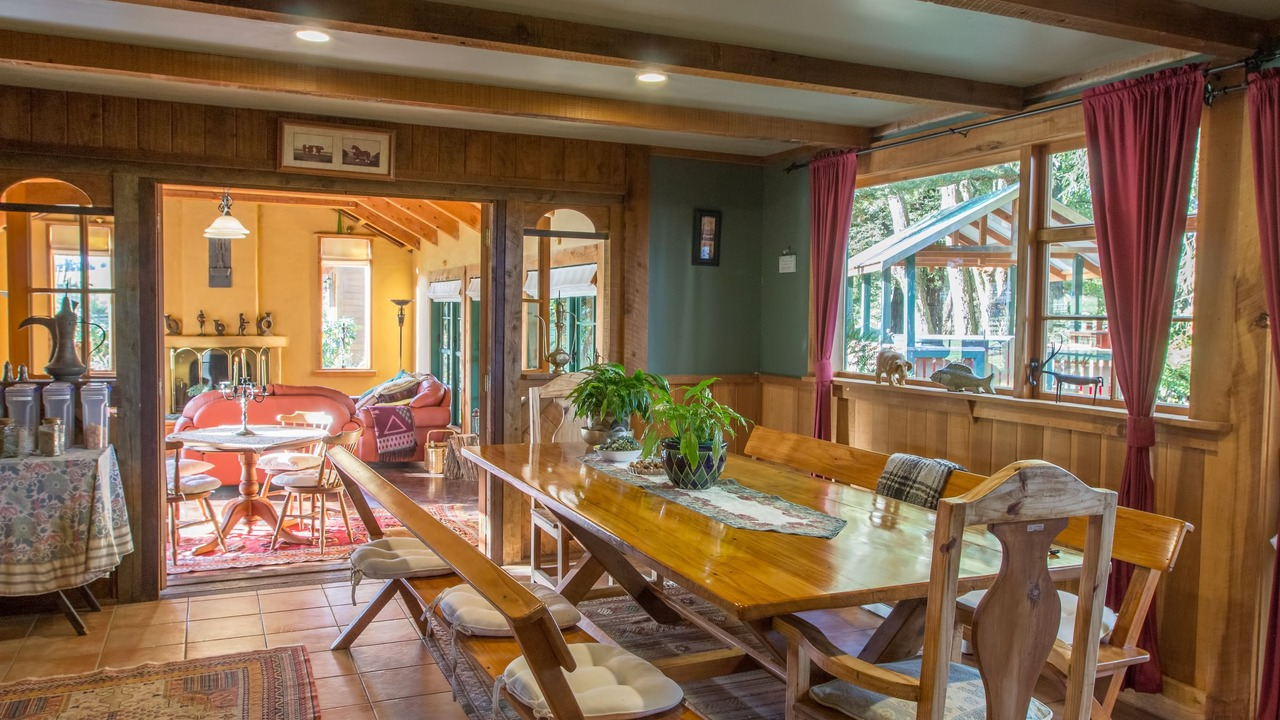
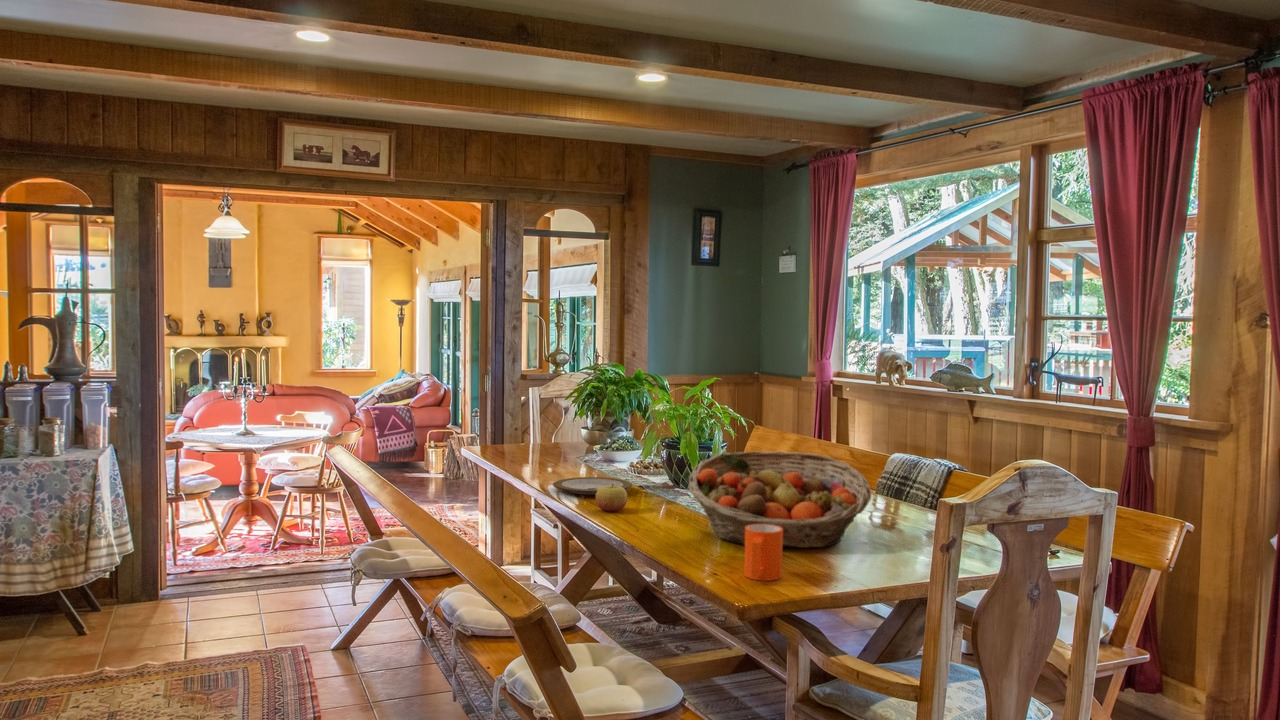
+ fruit basket [688,451,872,549]
+ apple [595,484,628,512]
+ plate [552,476,633,496]
+ mug [743,524,783,582]
